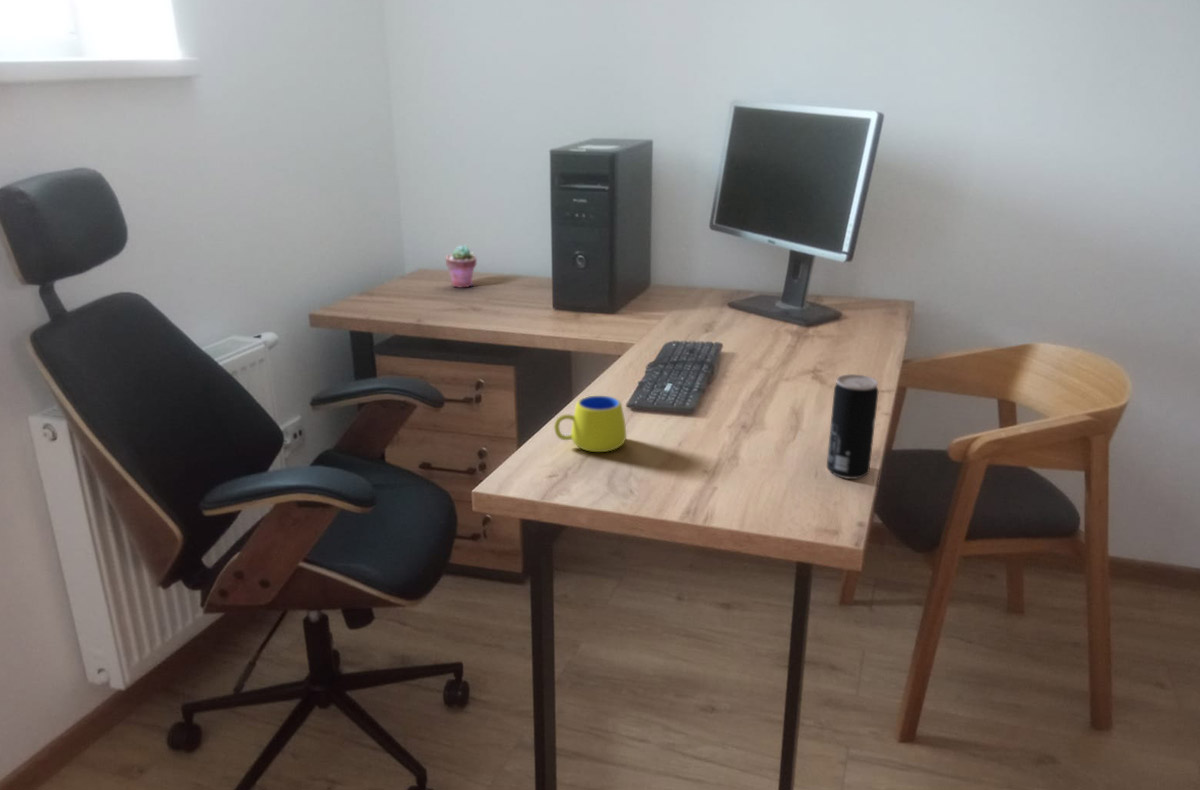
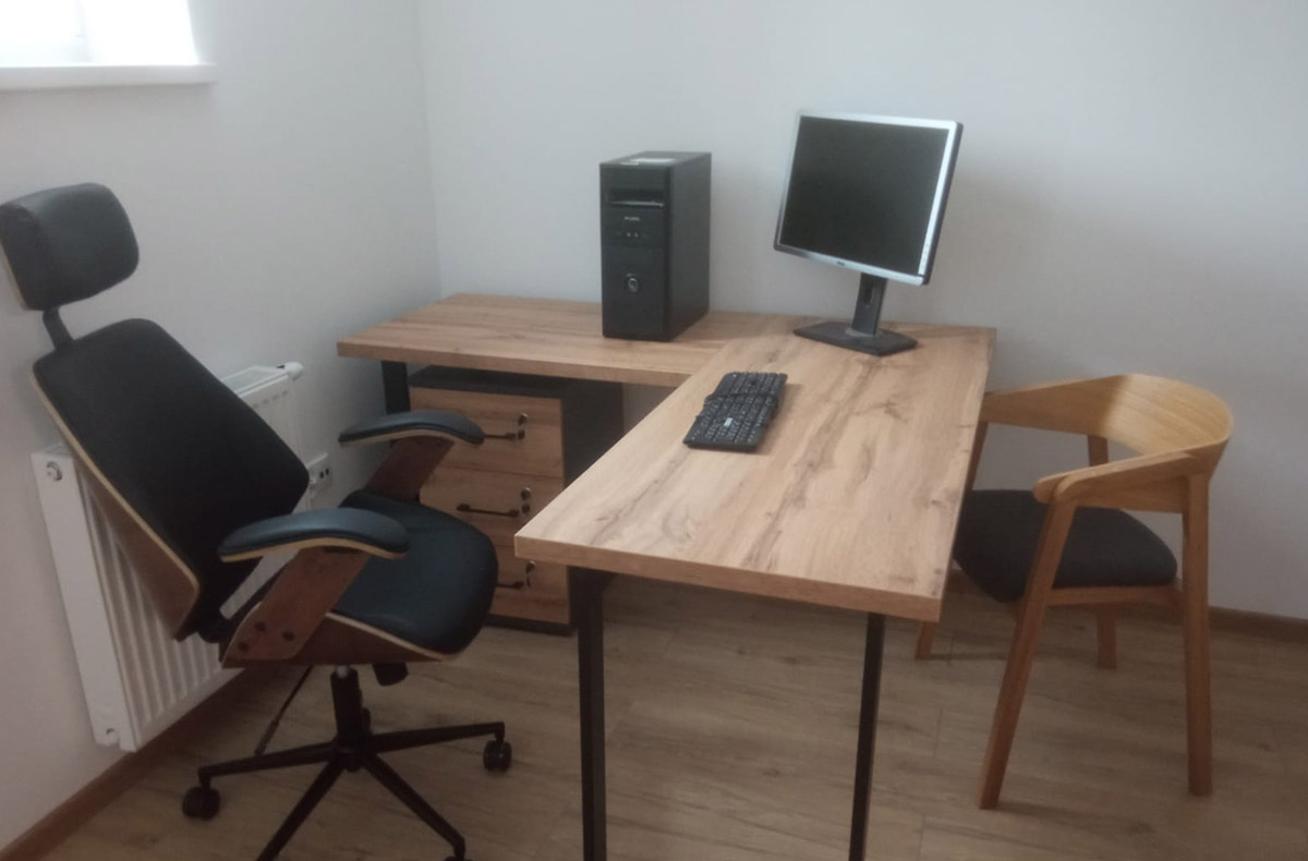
- potted succulent [445,244,478,288]
- beverage can [826,373,880,480]
- mug [553,395,627,453]
